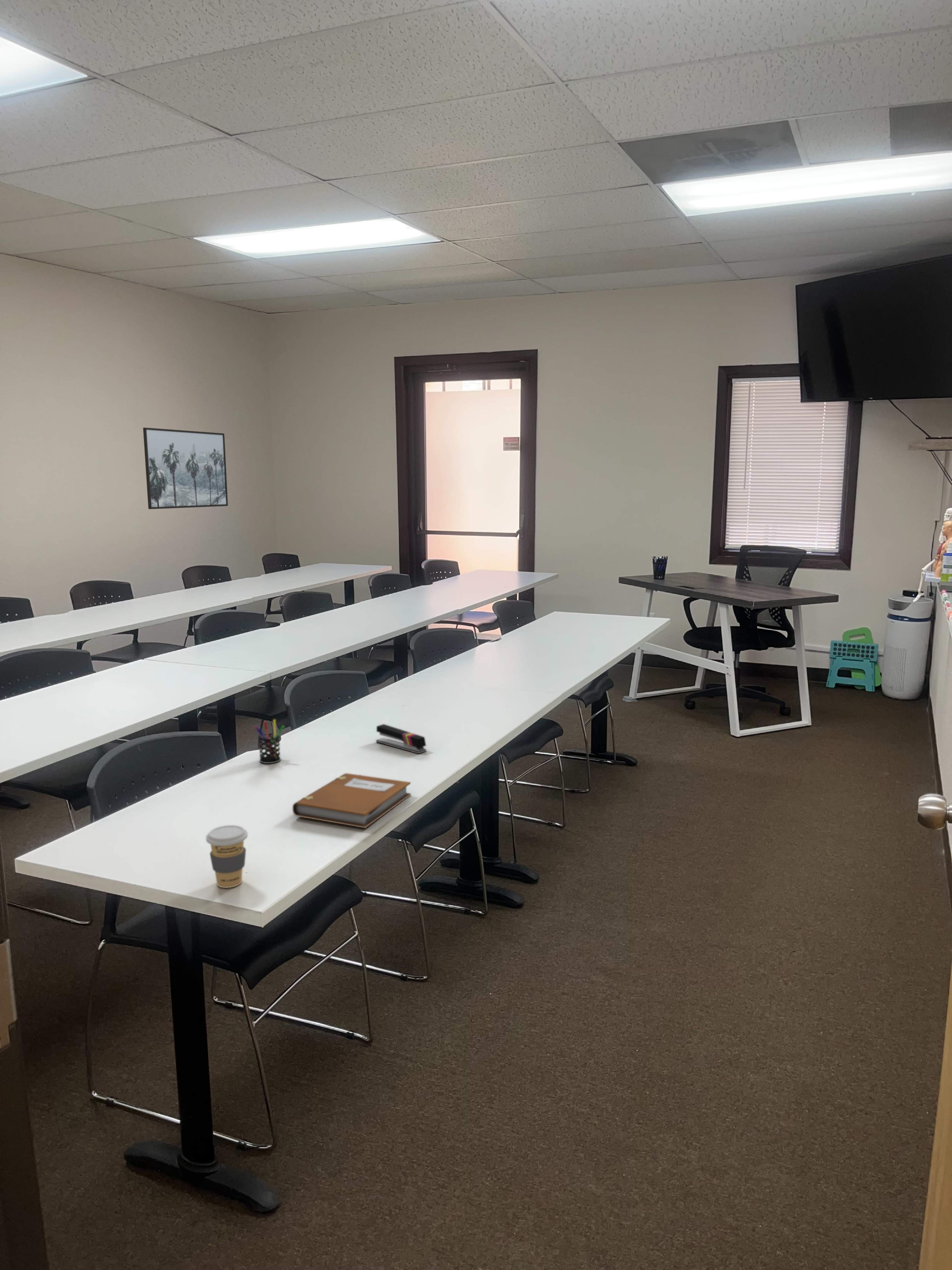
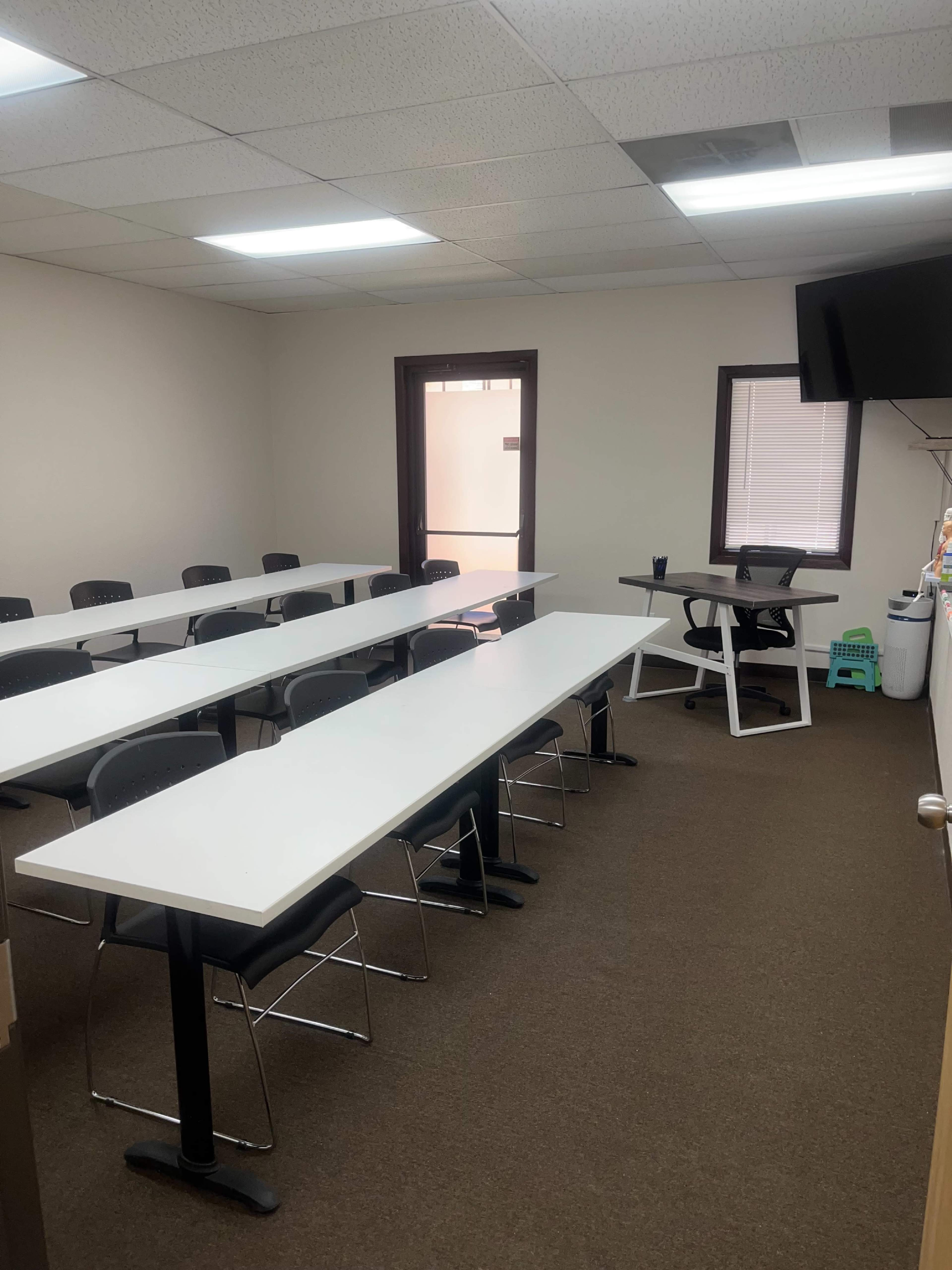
- notebook [292,773,411,828]
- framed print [143,427,228,509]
- coffee cup [205,825,248,888]
- pen holder [254,719,285,764]
- stapler [376,724,427,754]
